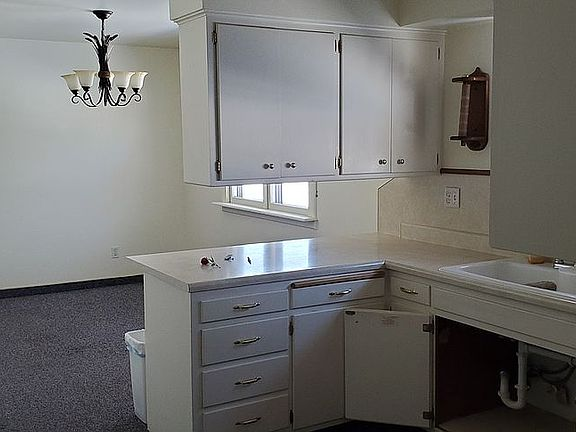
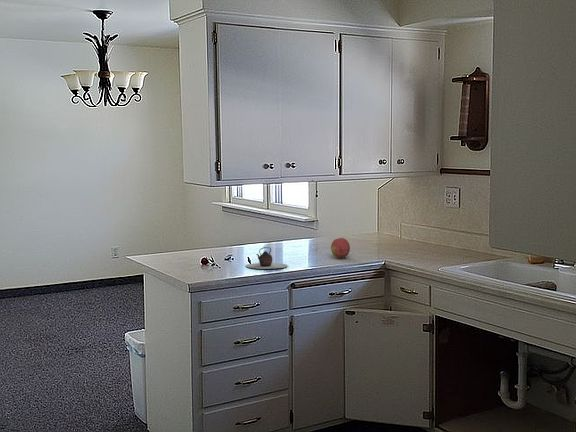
+ teapot [245,246,288,270]
+ fruit [330,237,351,259]
